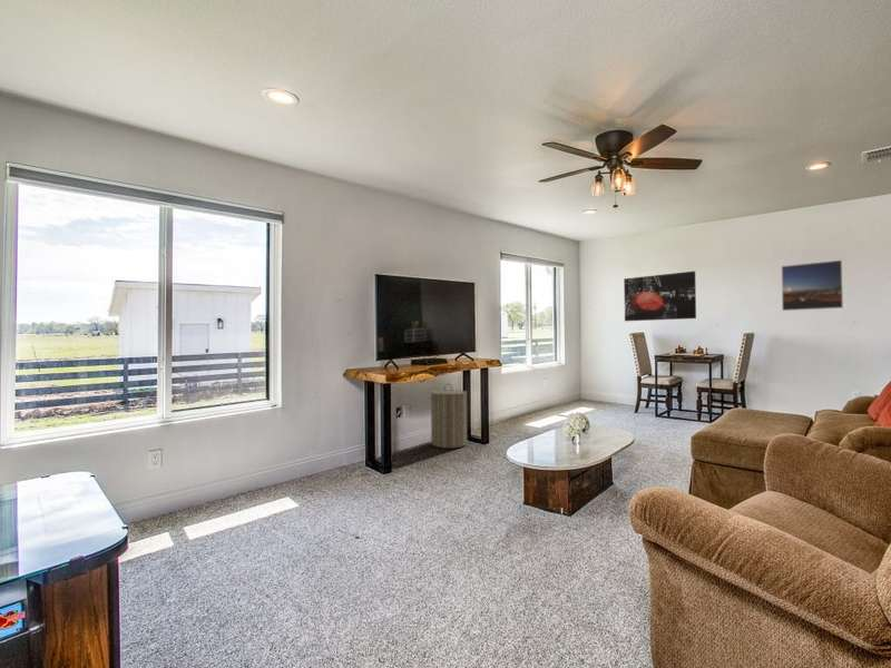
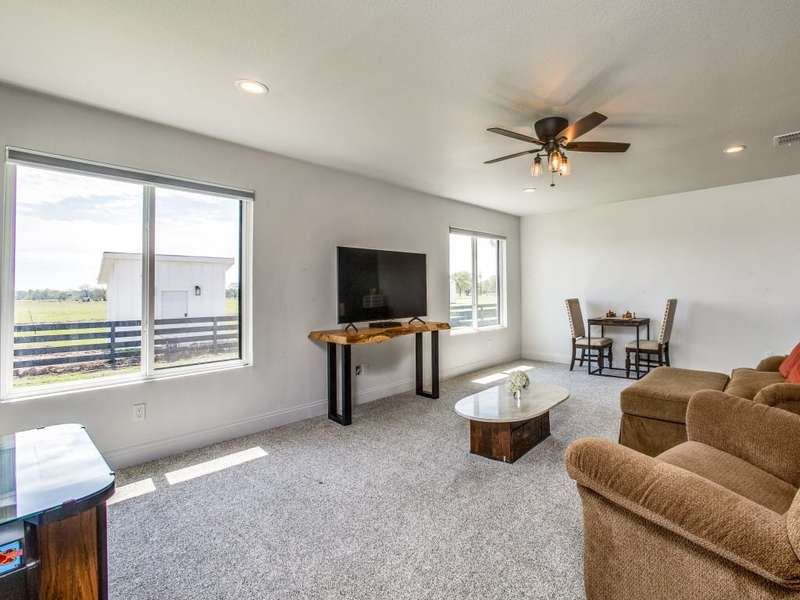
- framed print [781,259,844,312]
- wall art [623,271,697,322]
- laundry hamper [429,383,468,450]
